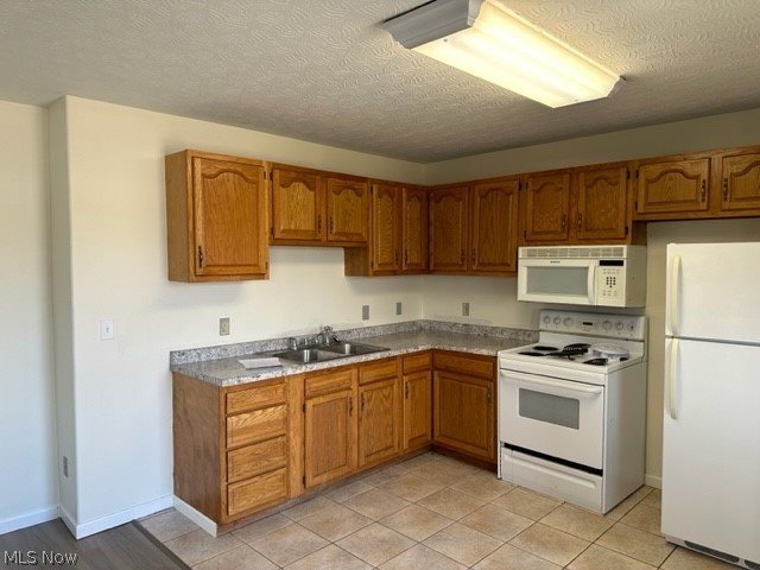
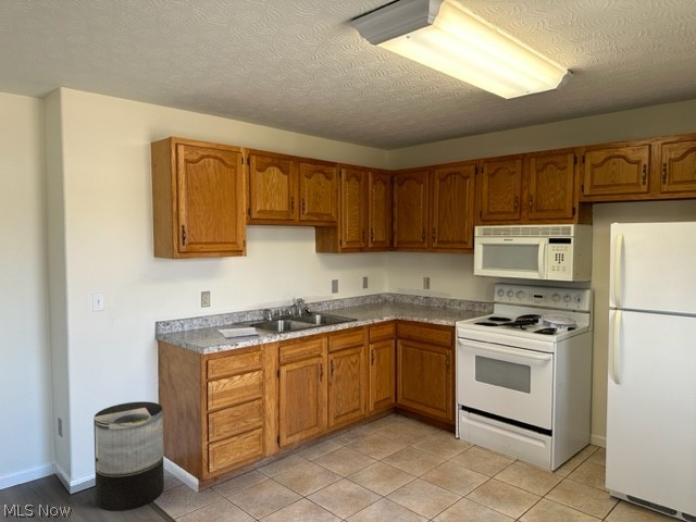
+ trash can [92,400,165,512]
